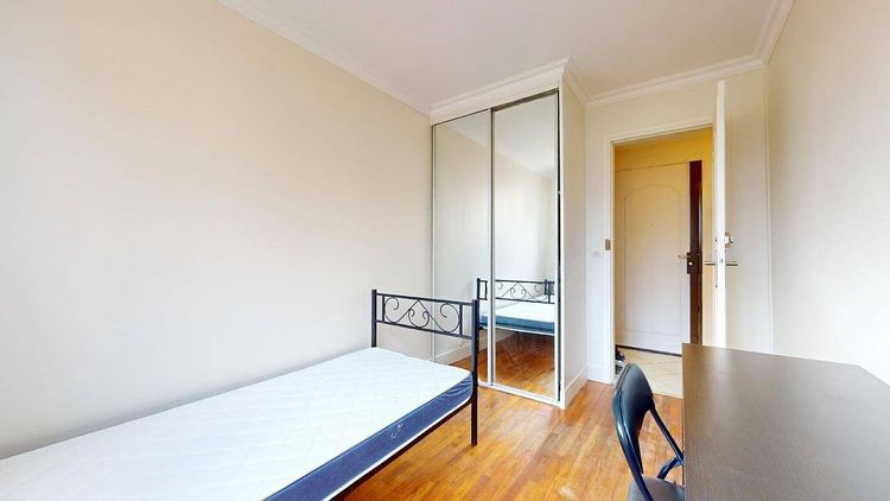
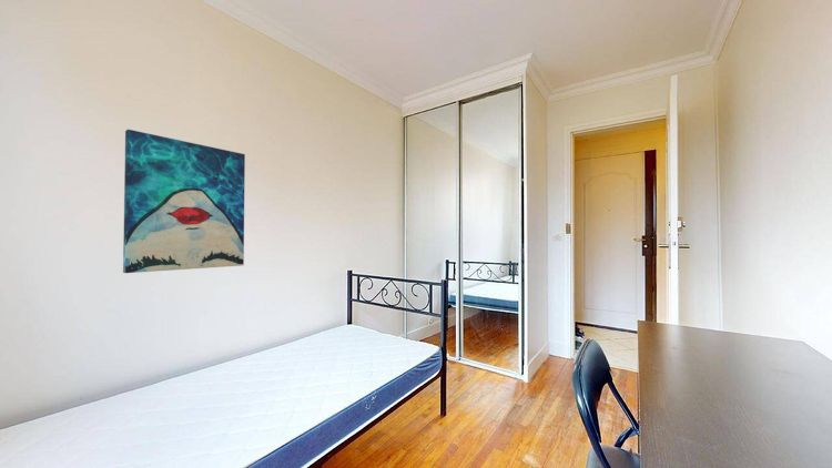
+ wall art [122,129,246,274]
